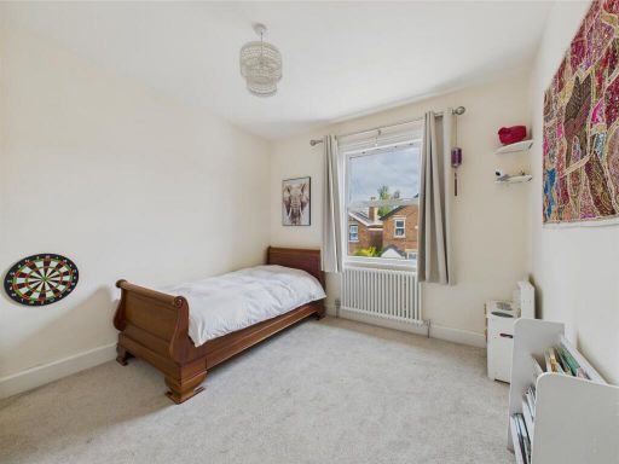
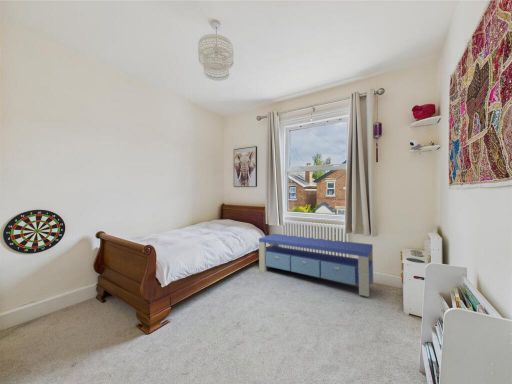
+ storage bench [258,233,374,298]
